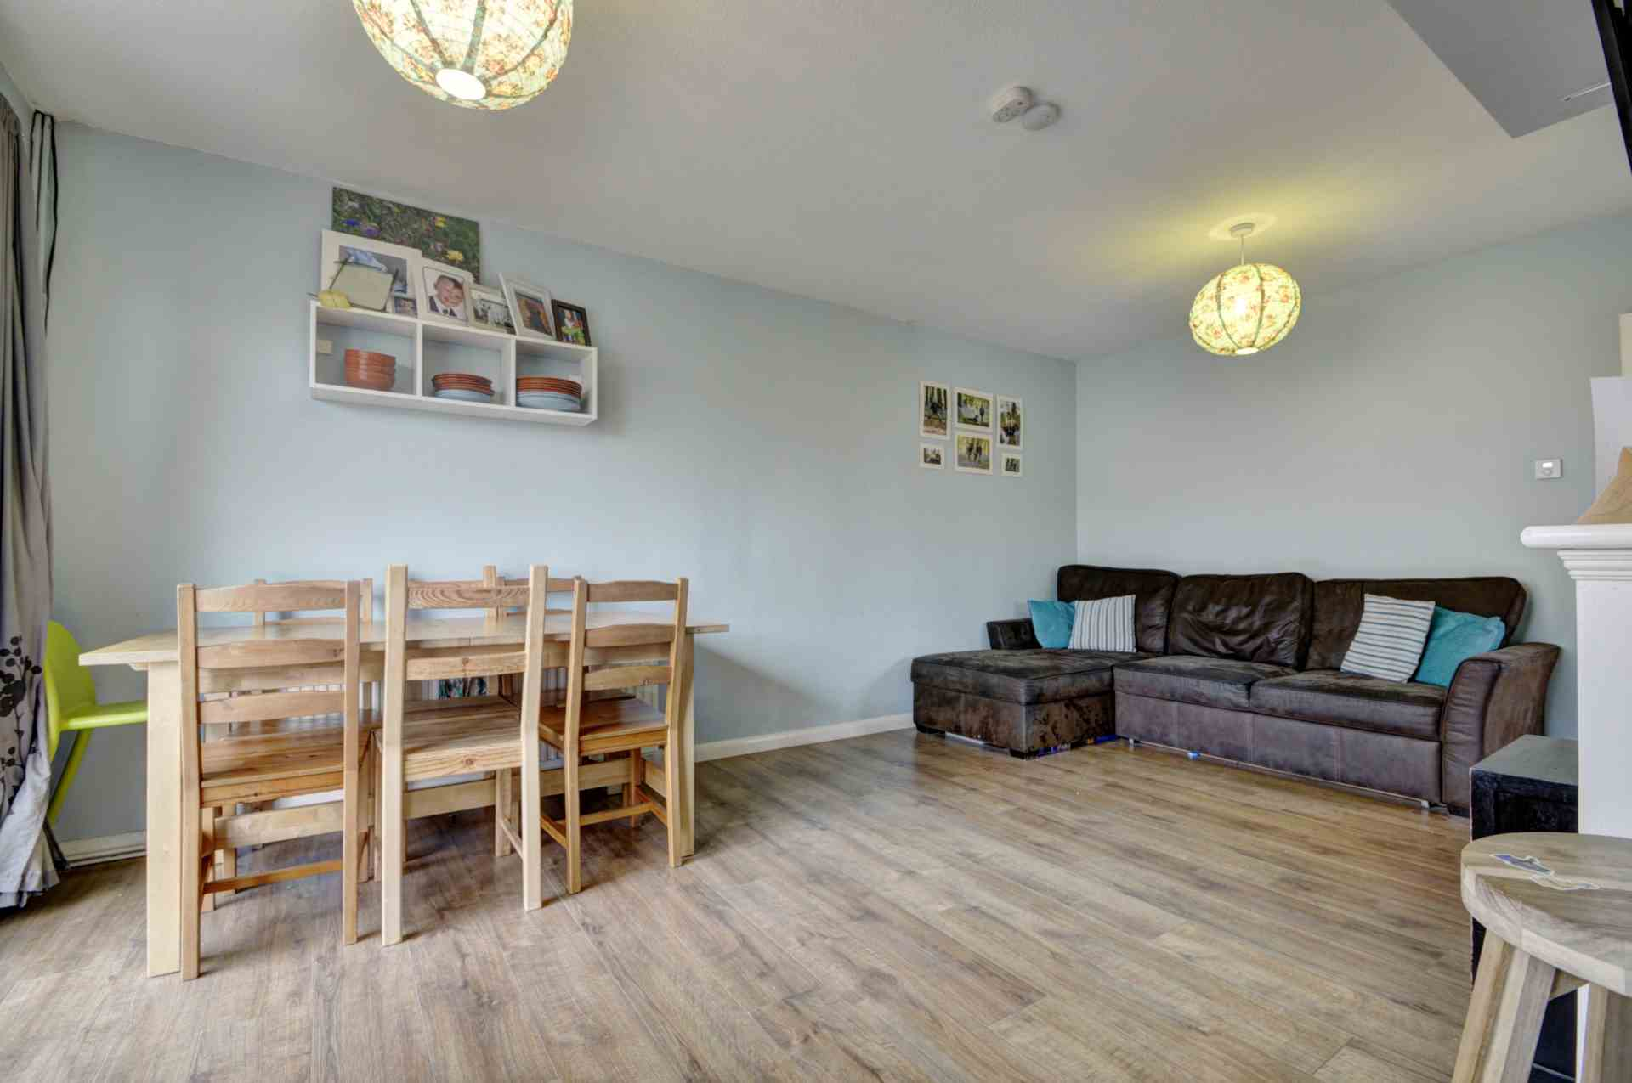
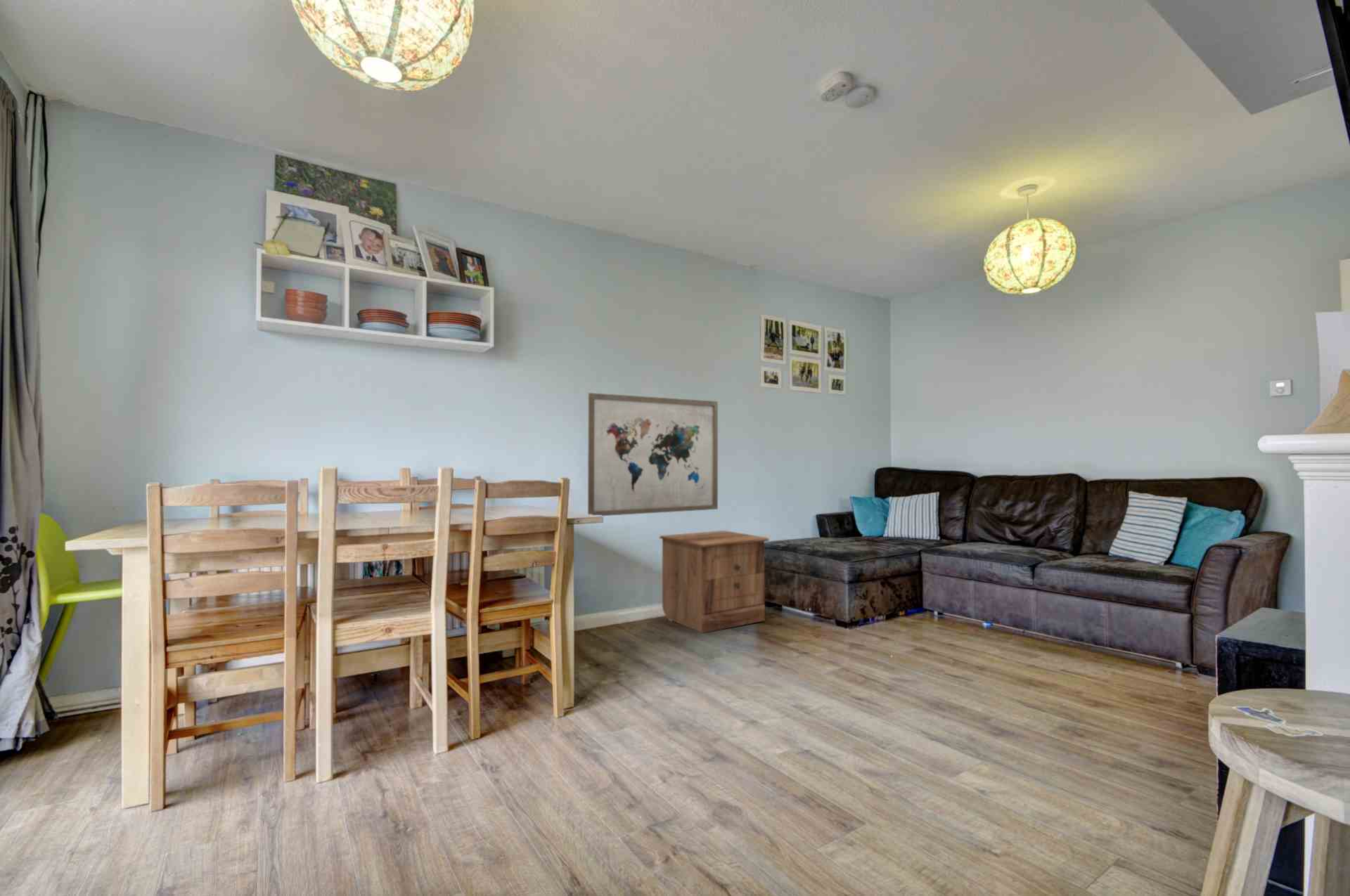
+ wall art [587,392,719,517]
+ nightstand [659,530,770,633]
